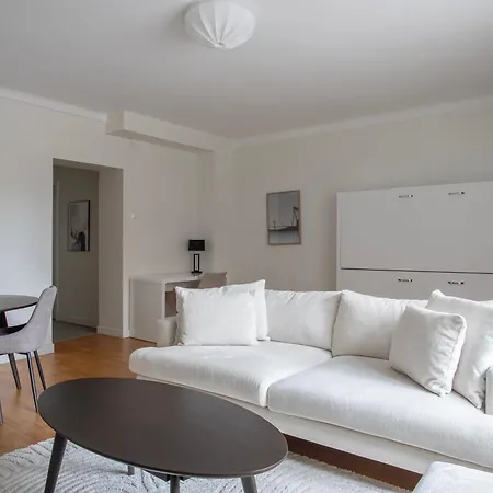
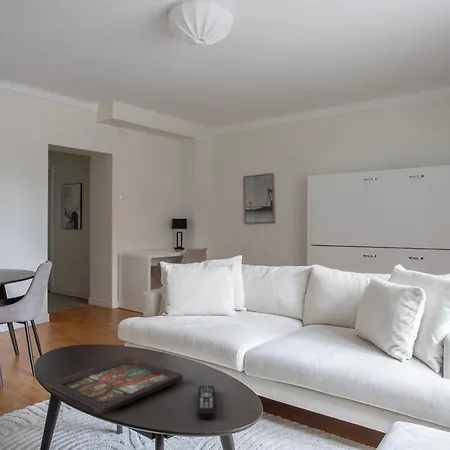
+ decorative tray [45,356,184,417]
+ remote control [196,385,217,420]
